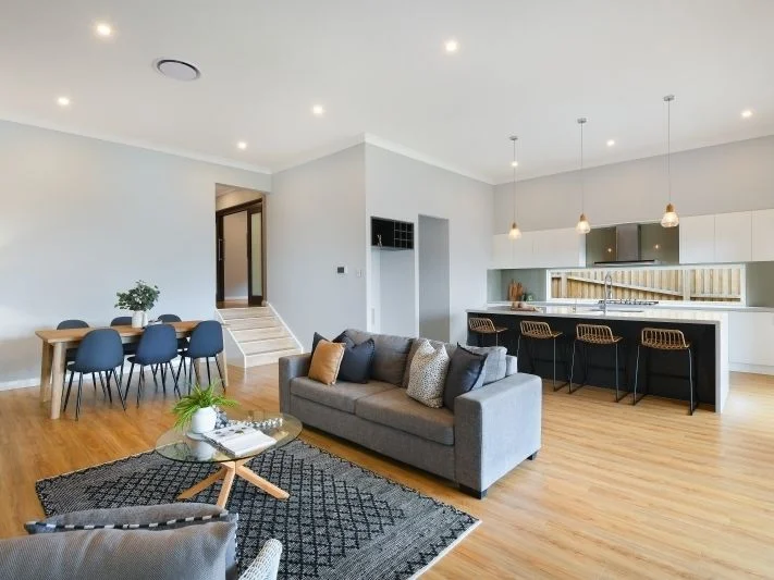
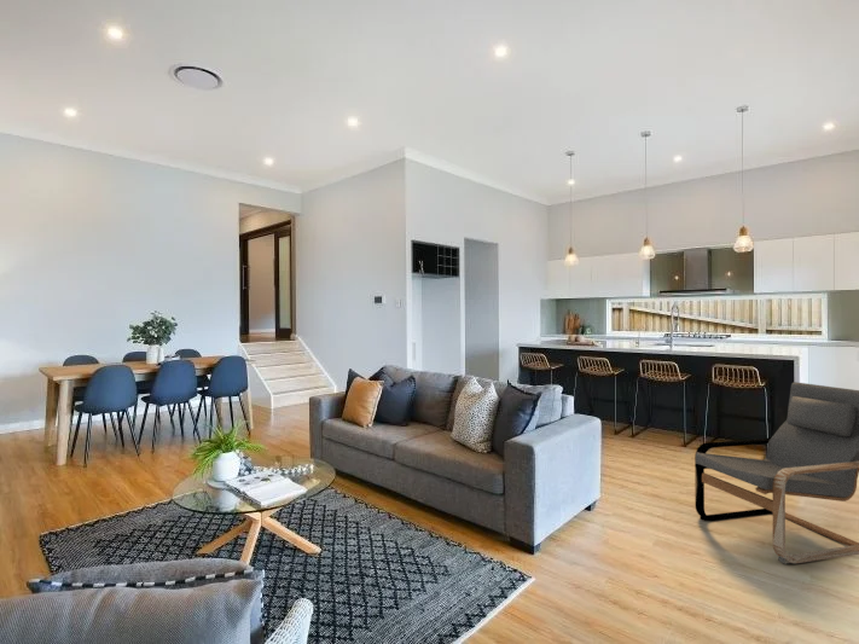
+ armchair [693,381,859,564]
